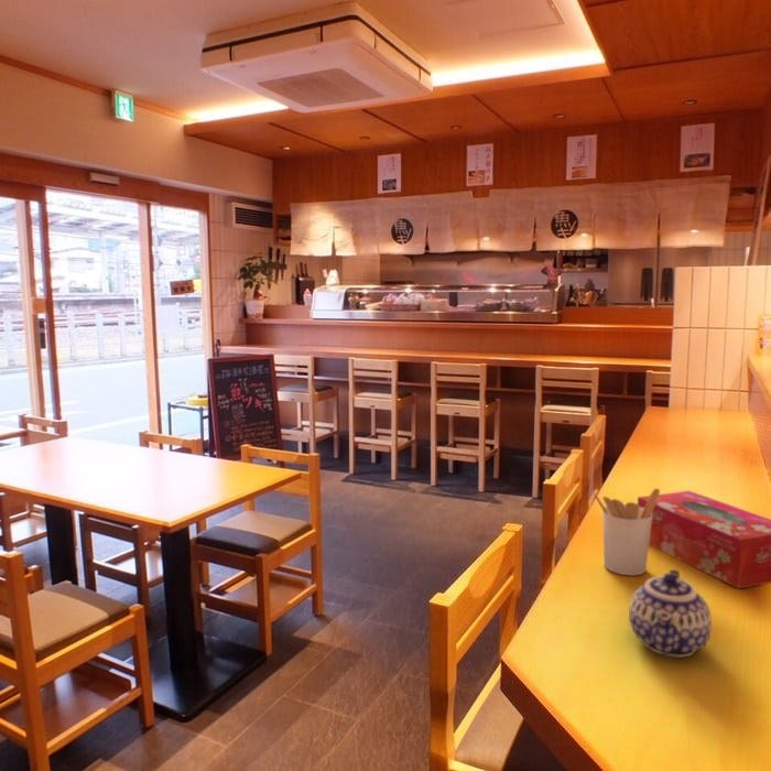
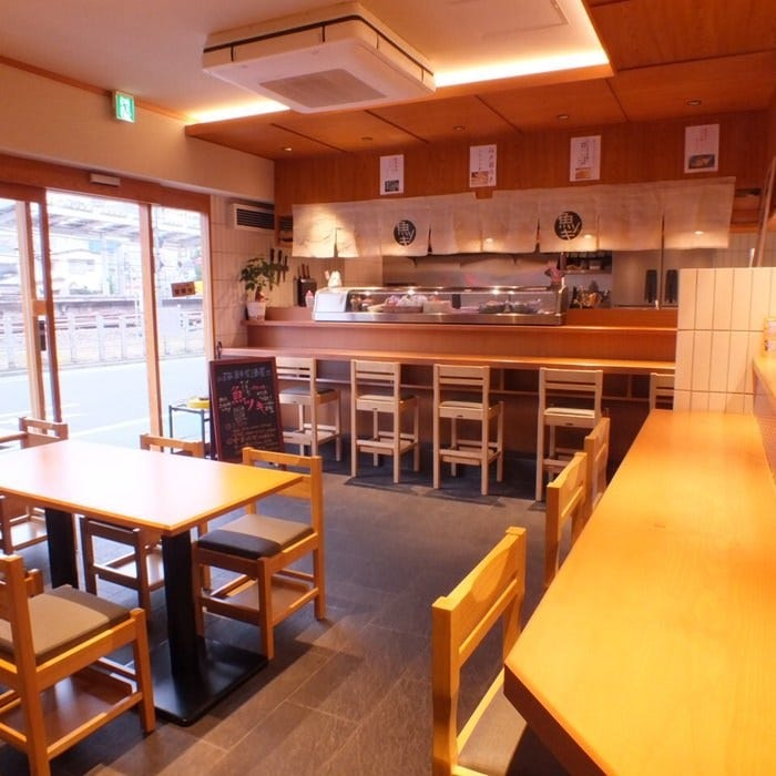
- teapot [628,568,713,658]
- tissue box [637,490,771,589]
- utensil holder [593,487,661,576]
